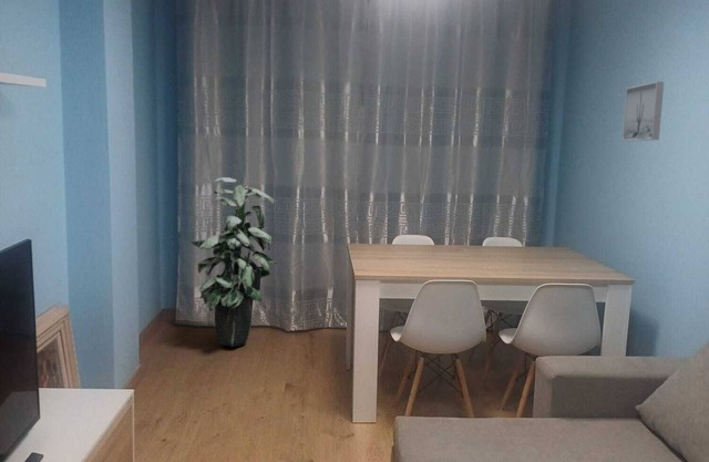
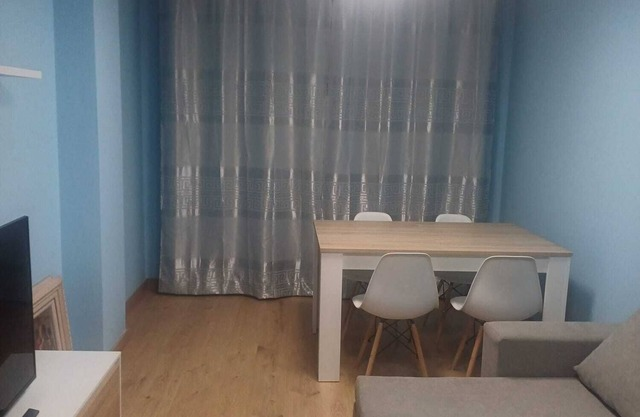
- indoor plant [188,176,278,348]
- wall art [620,81,665,143]
